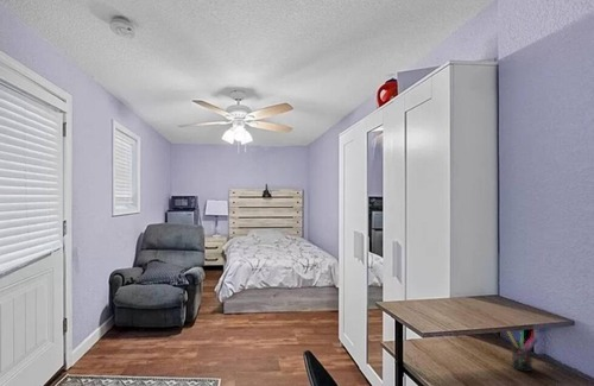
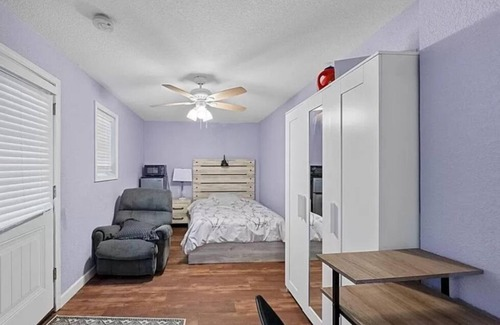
- pen holder [506,330,539,373]
